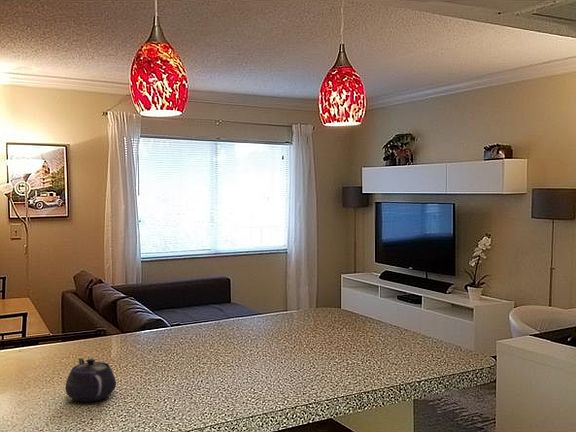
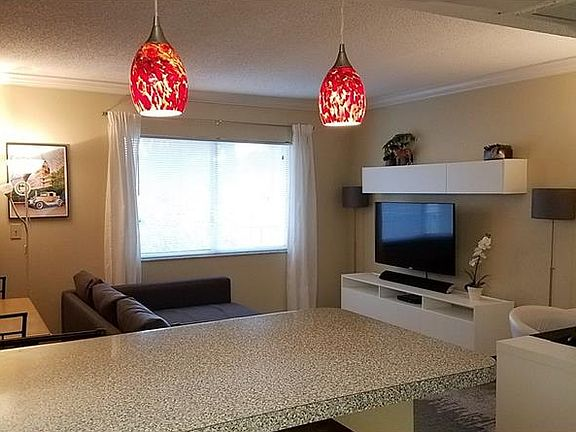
- teapot [65,357,117,403]
